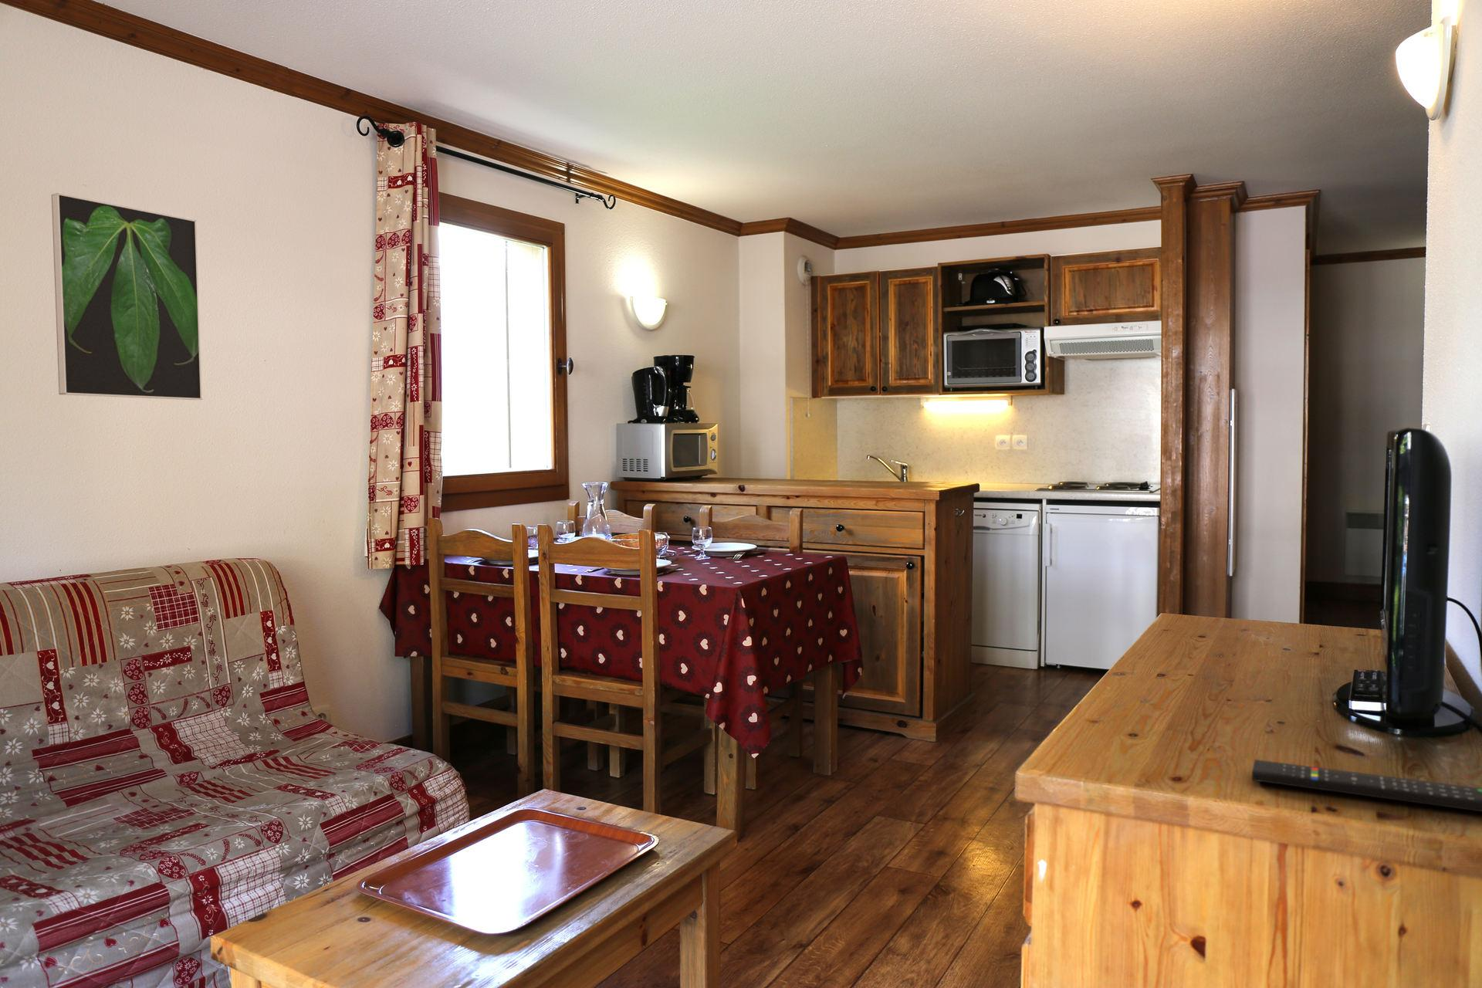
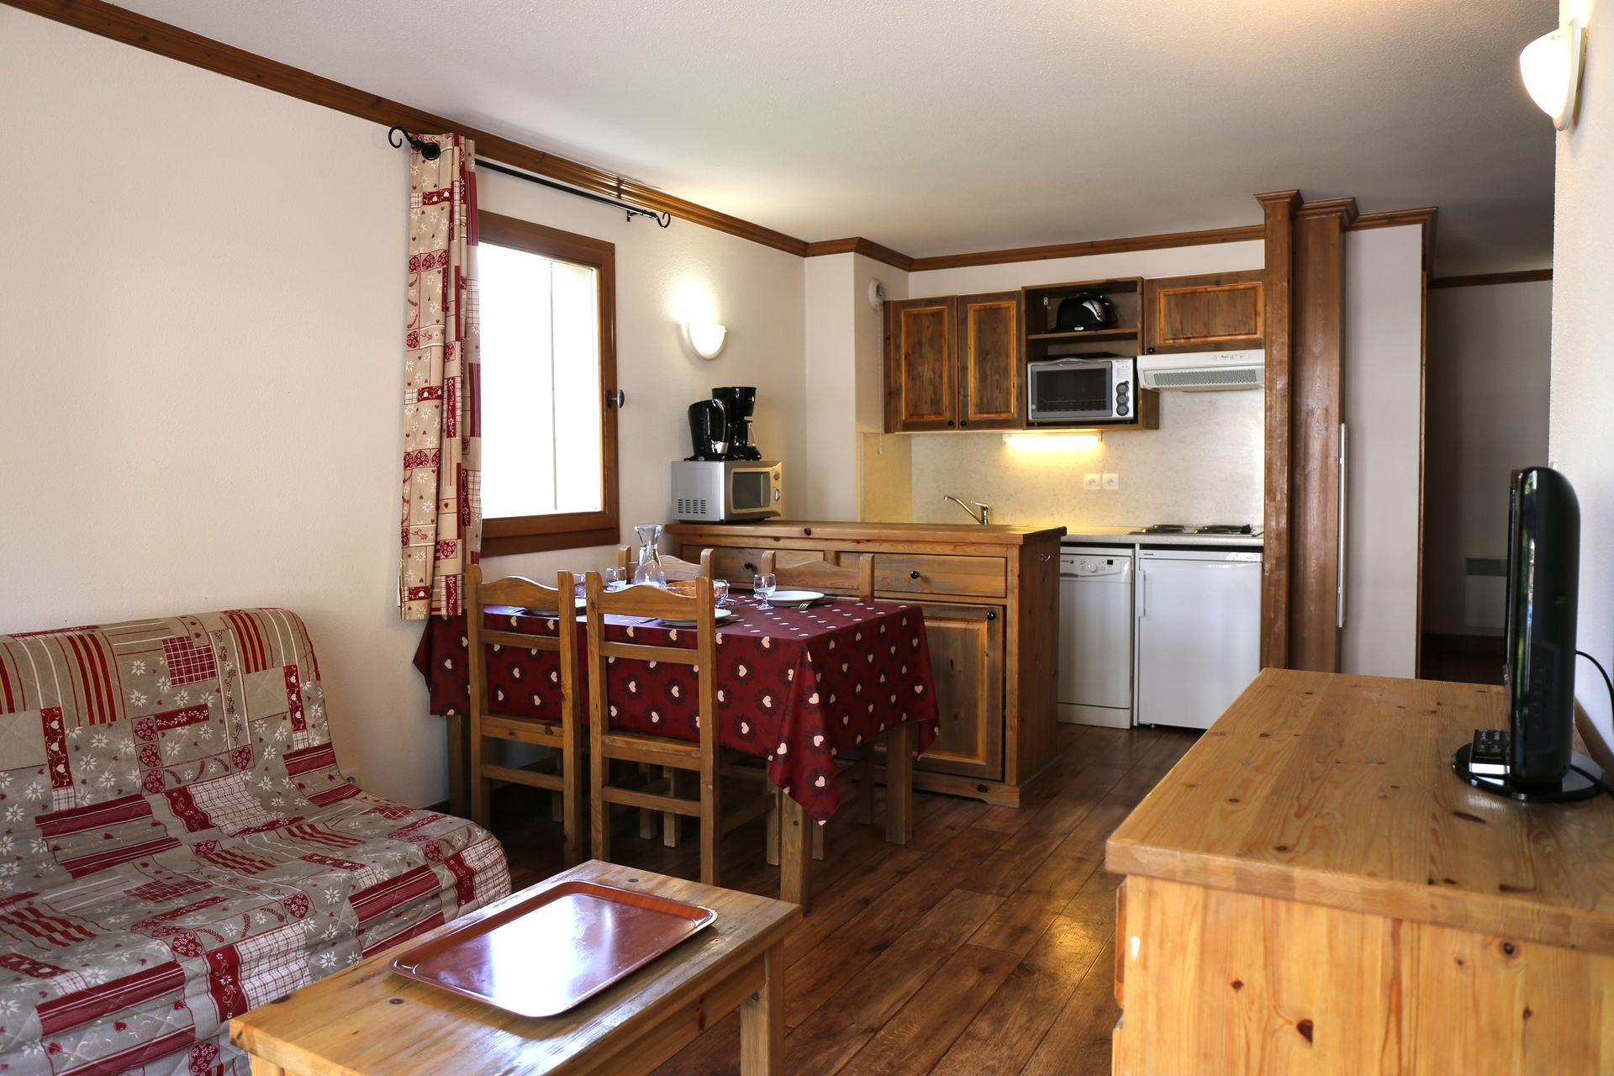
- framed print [51,192,203,400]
- remote control [1252,759,1482,813]
